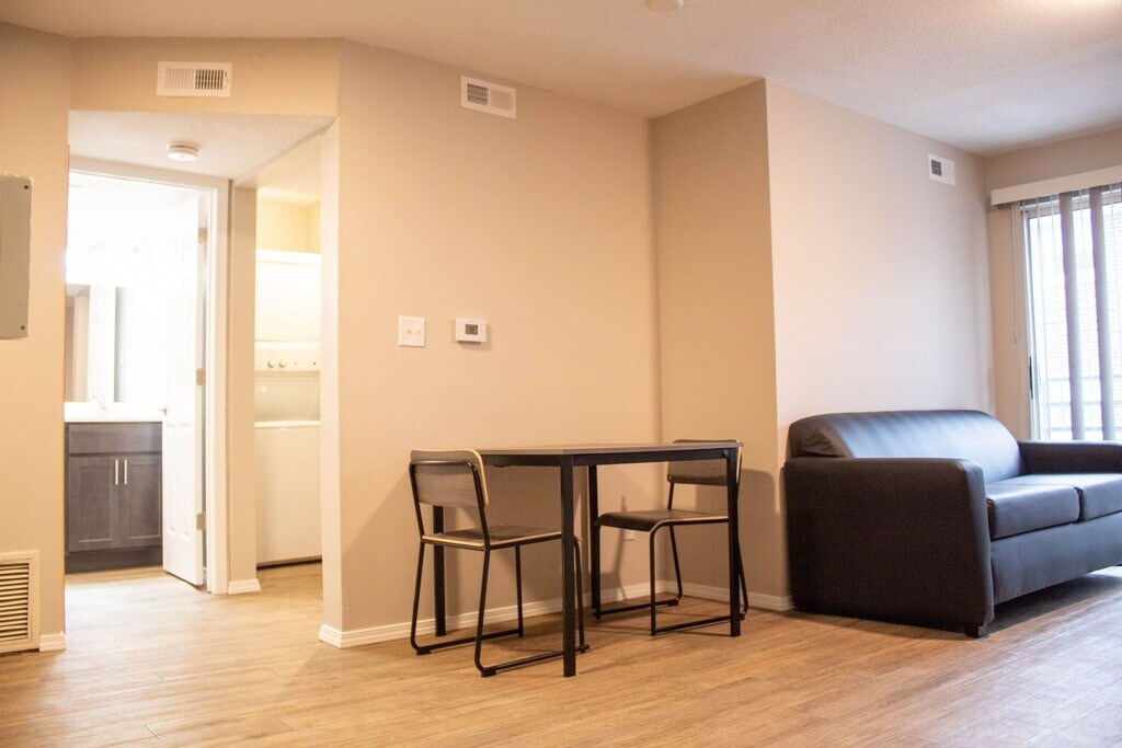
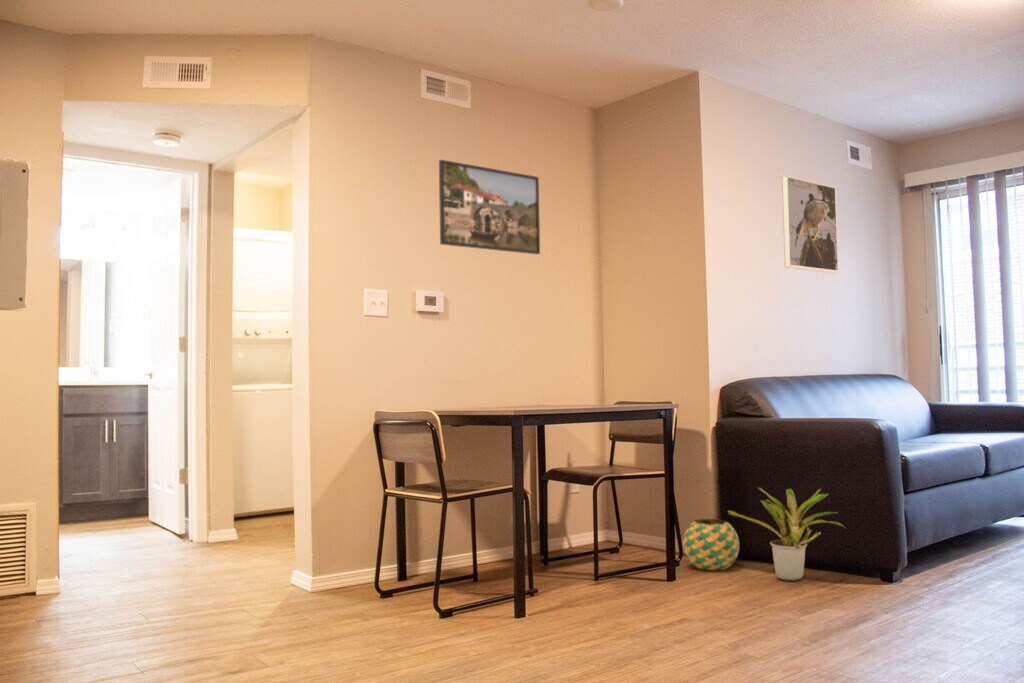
+ potted plant [727,487,846,582]
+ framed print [781,175,840,274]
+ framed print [438,159,541,255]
+ decorative ball [682,518,740,571]
